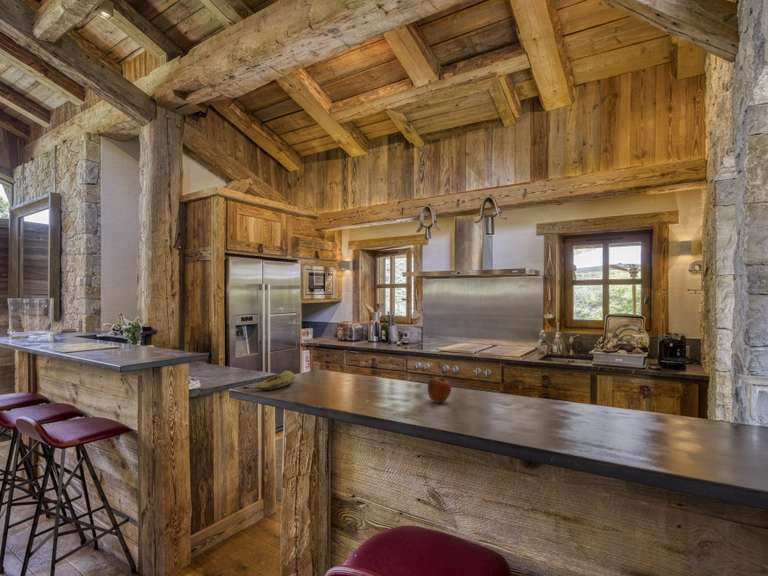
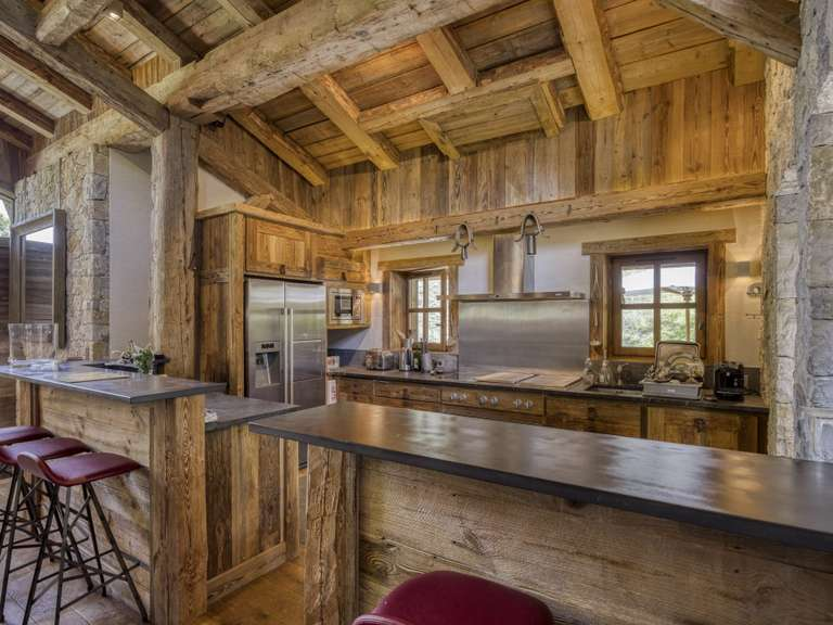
- fruit [239,370,296,391]
- fruit [427,374,452,404]
